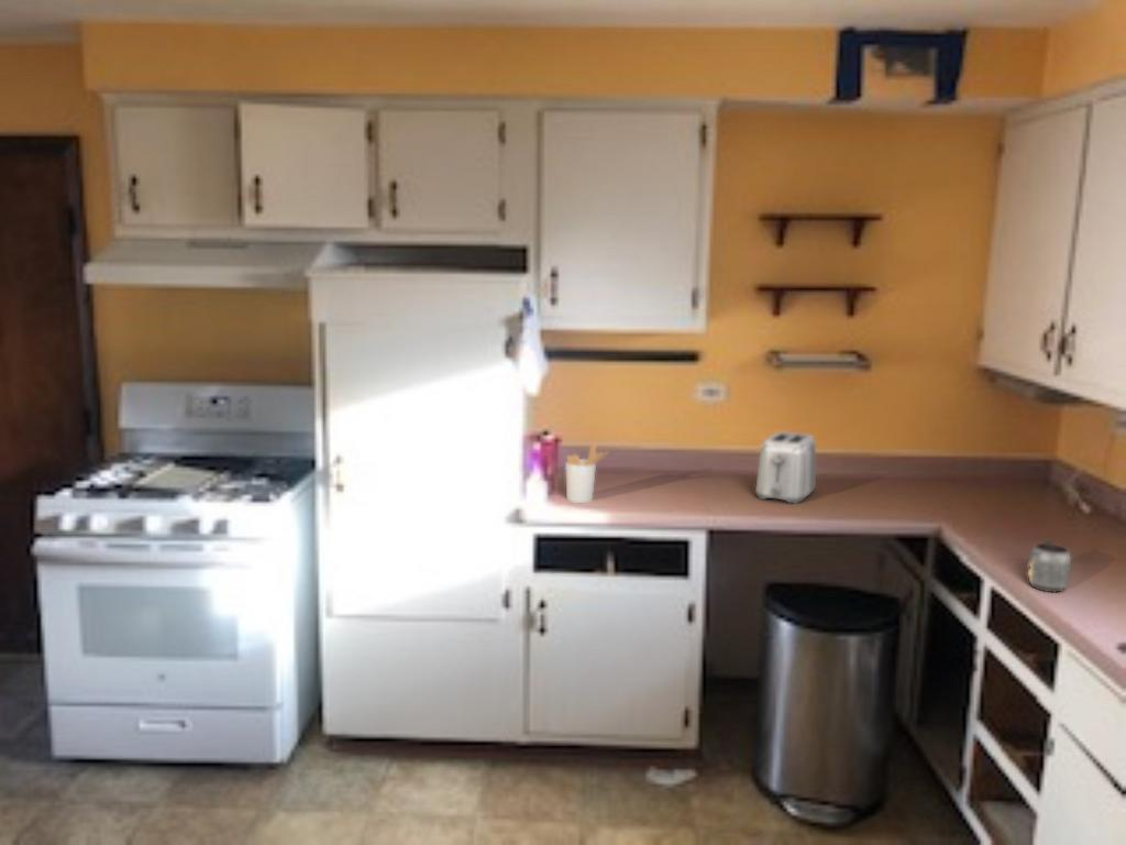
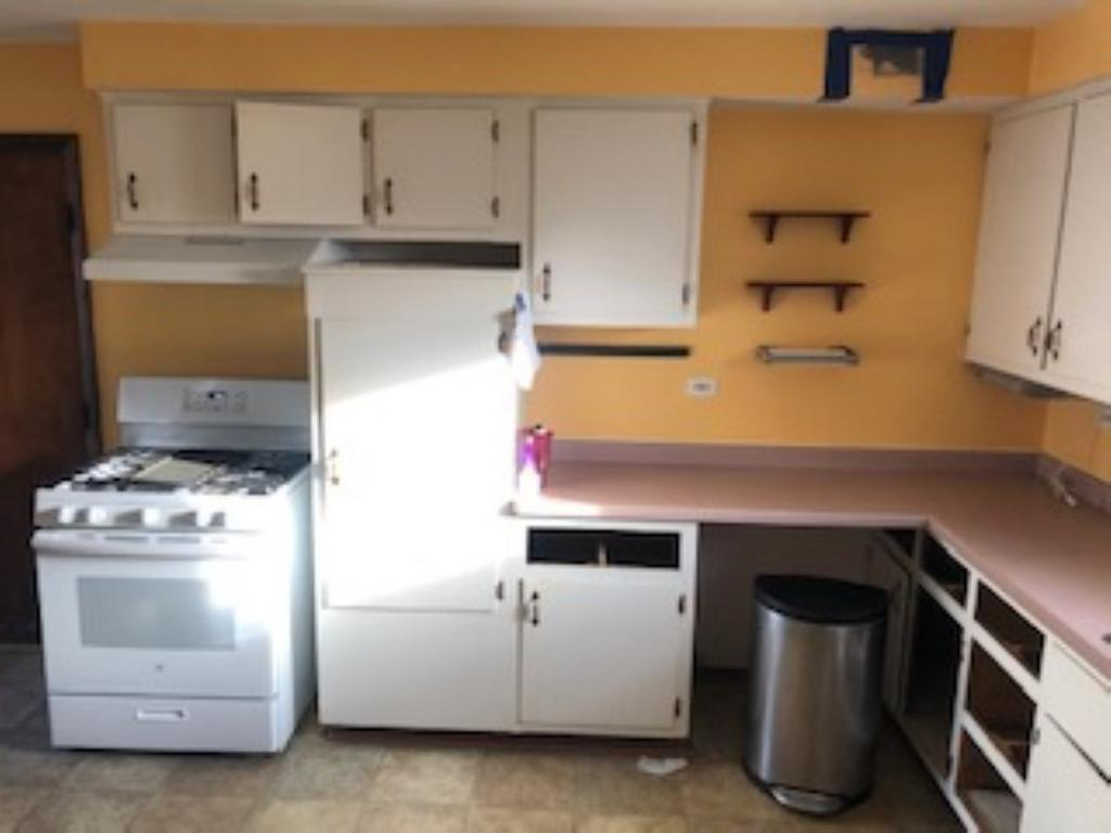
- utensil holder [564,441,610,504]
- mug [1025,539,1072,593]
- toaster [754,431,817,505]
